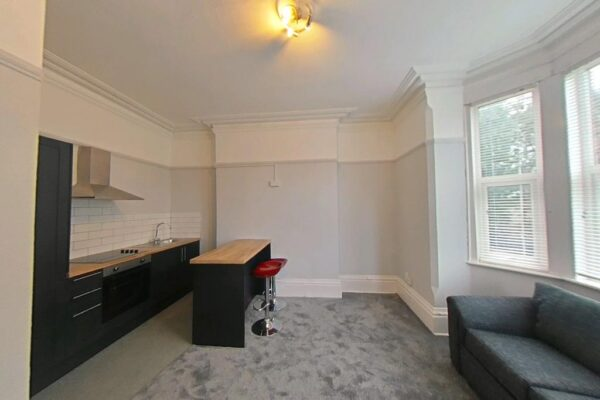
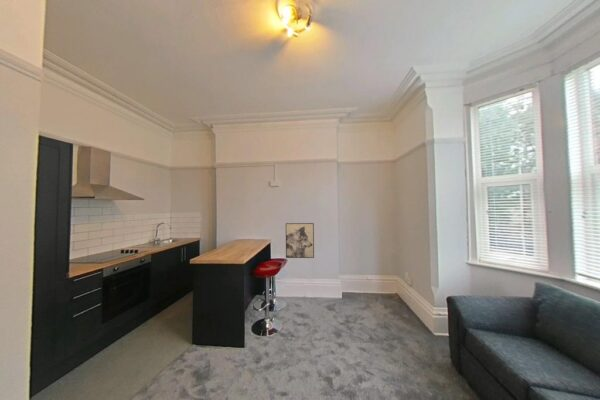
+ wall art [285,222,315,259]
